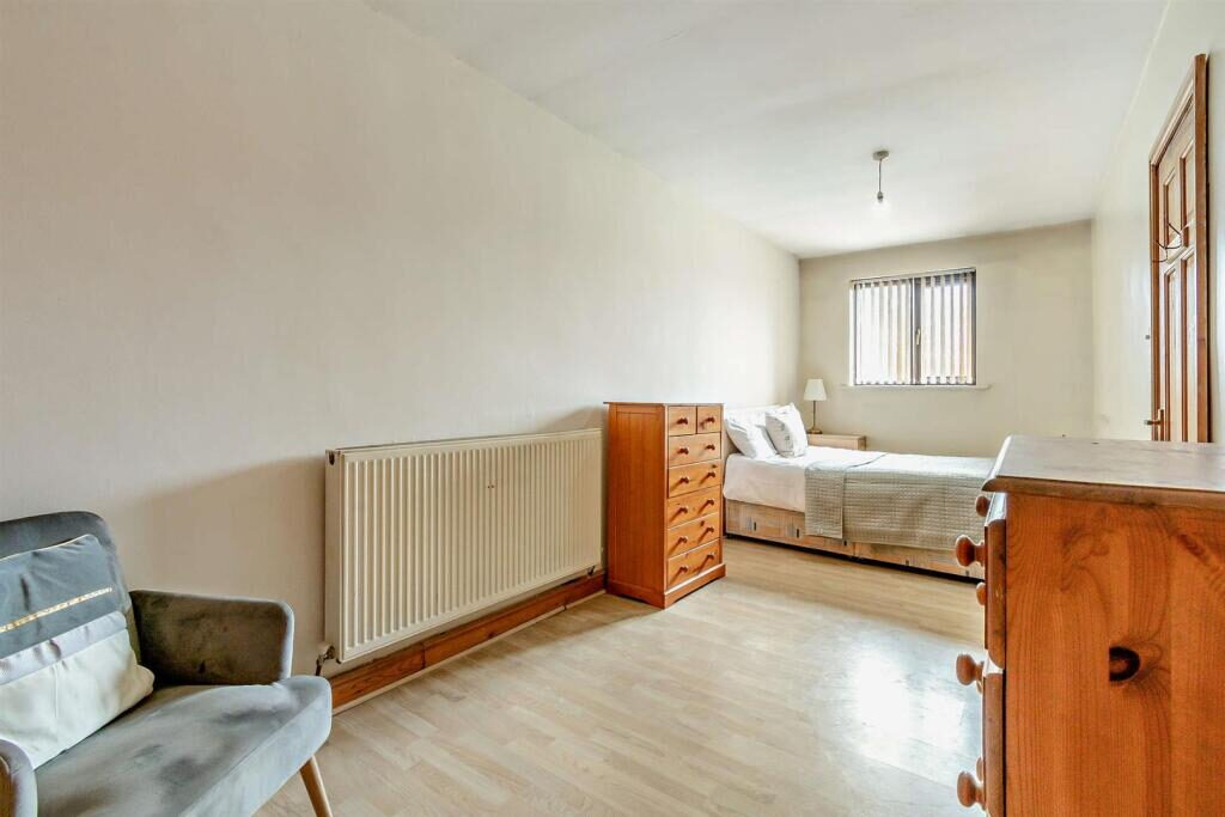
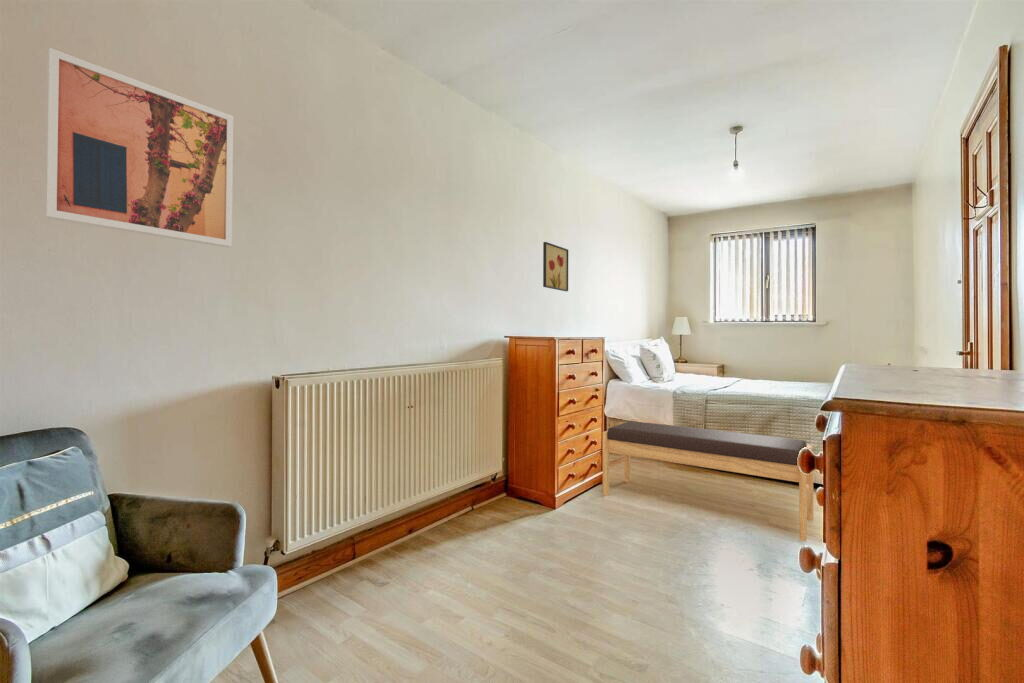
+ wall art [43,47,234,248]
+ wall art [542,241,569,292]
+ bench [602,420,814,542]
